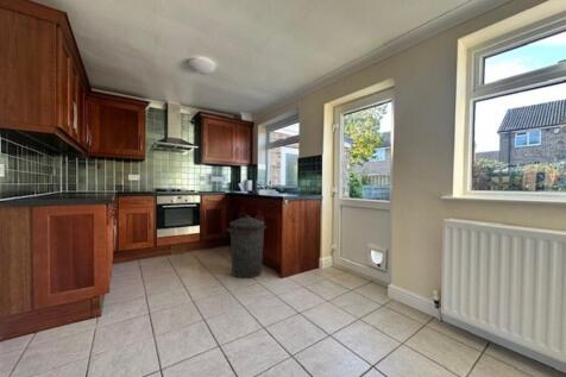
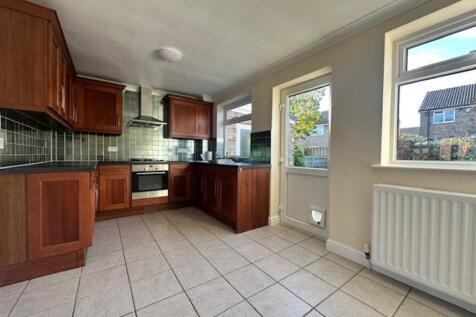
- trash can [226,214,268,279]
